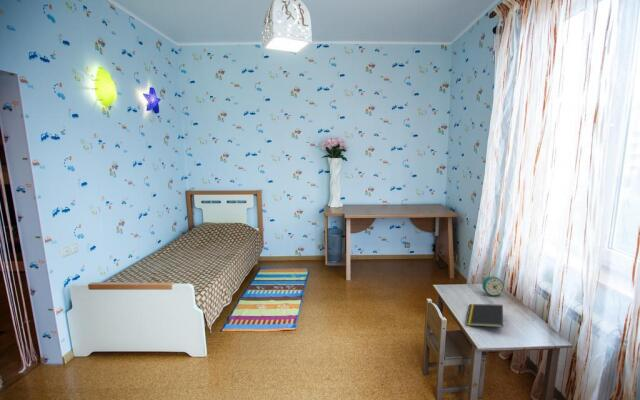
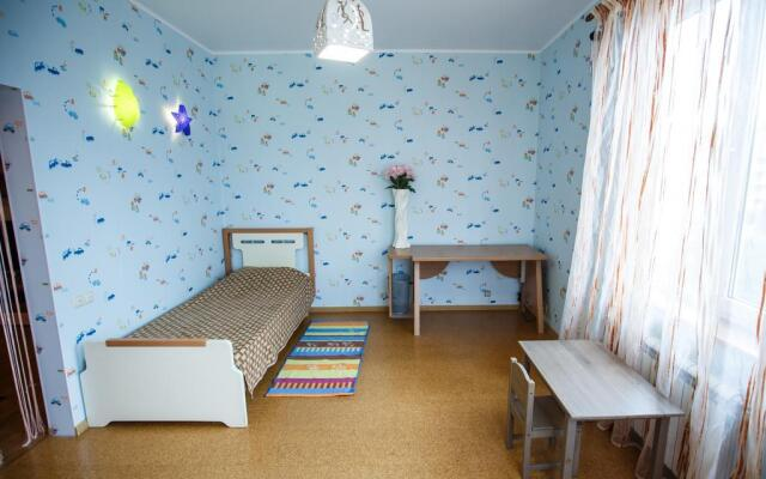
- alarm clock [481,275,505,297]
- notepad [464,303,504,328]
